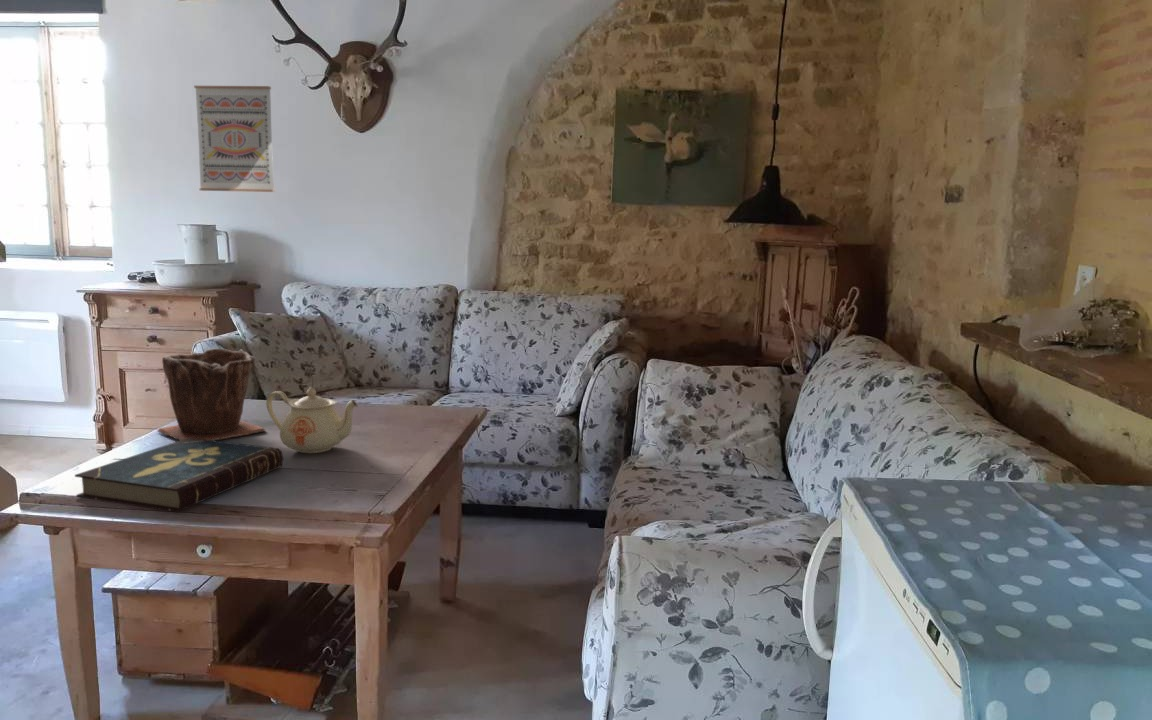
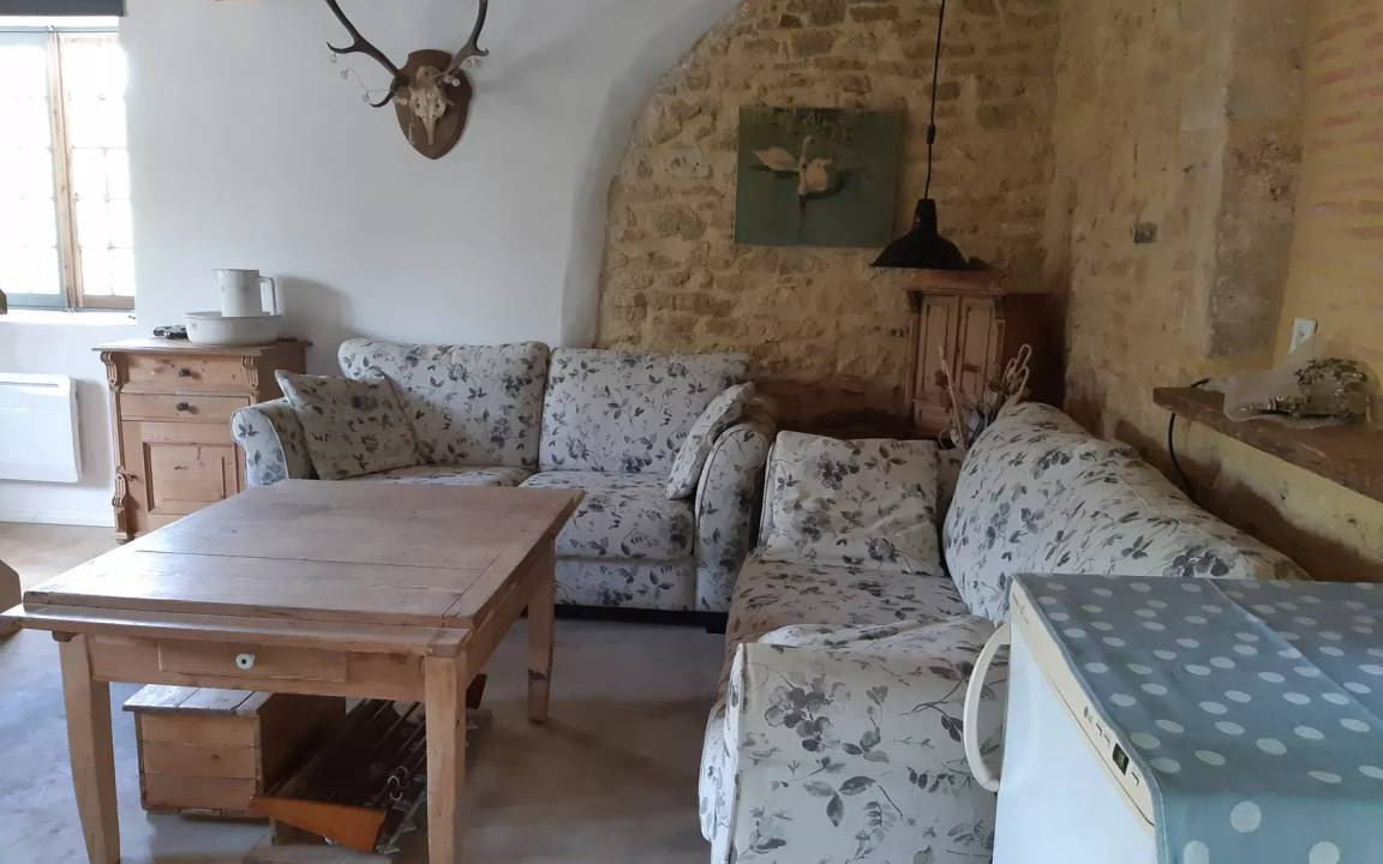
- teapot [266,386,359,454]
- book [74,438,284,513]
- plant pot [156,347,267,441]
- wall art [193,85,276,193]
